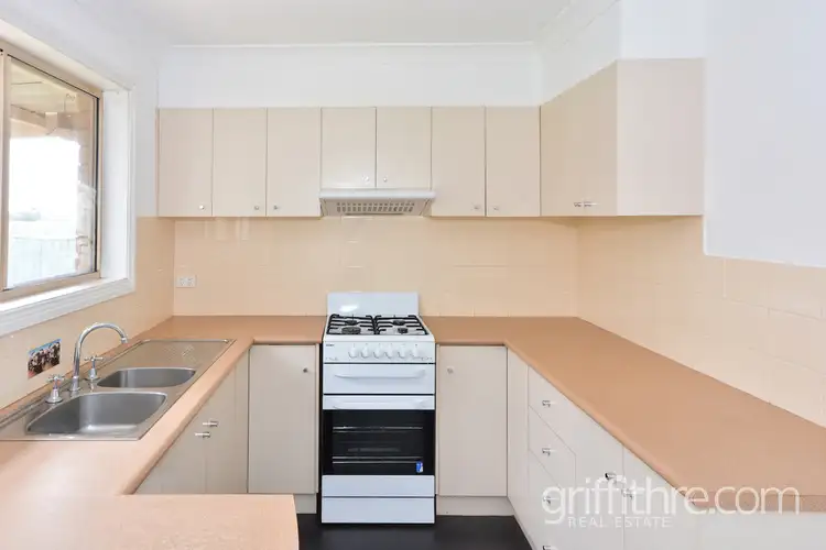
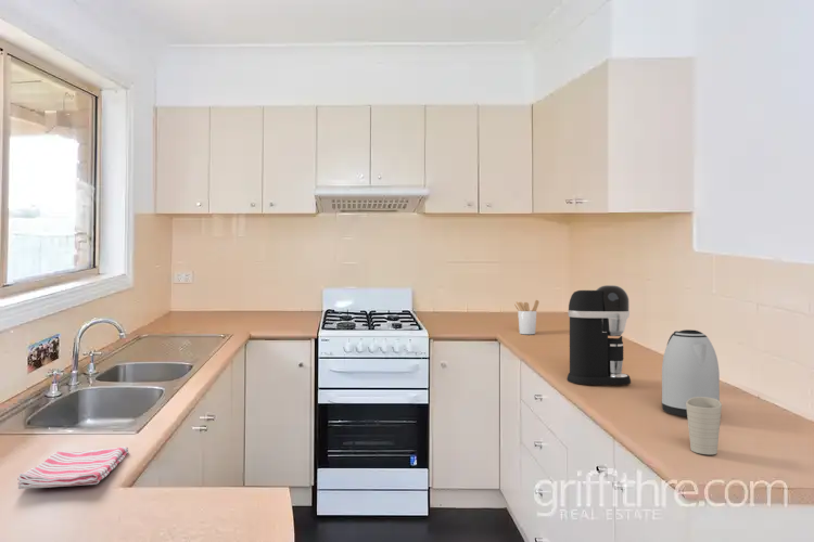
+ dish towel [16,446,129,490]
+ coffee maker [567,284,632,386]
+ cup [686,397,723,455]
+ utensil holder [513,299,540,335]
+ kettle [661,328,721,417]
